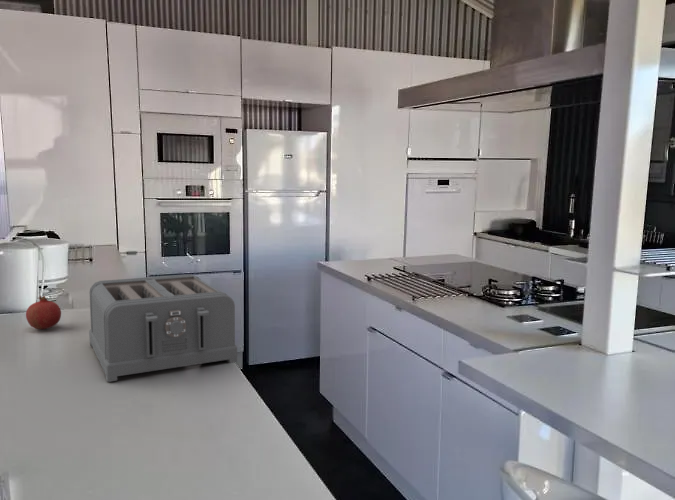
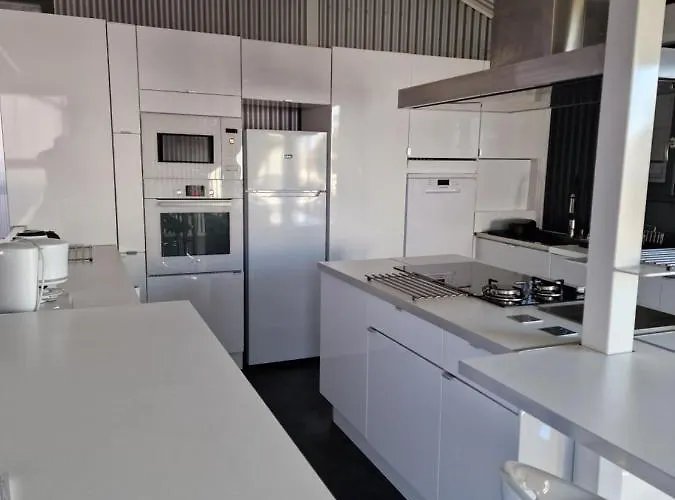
- fruit [25,295,62,330]
- toaster [88,273,238,383]
